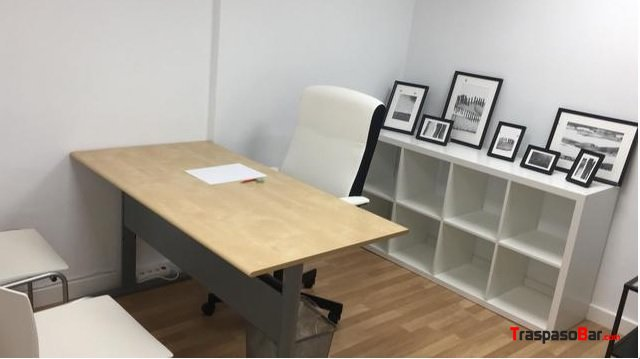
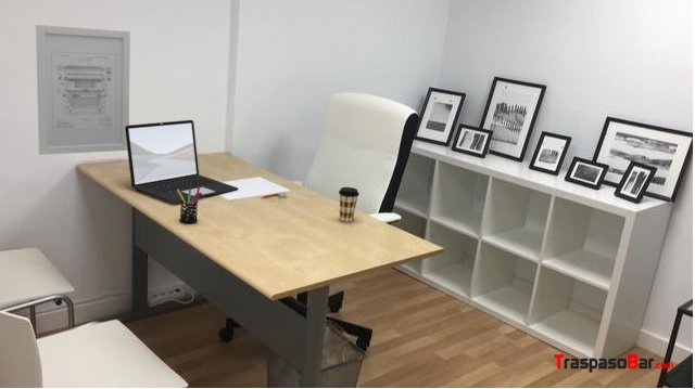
+ coffee cup [338,186,359,223]
+ pen holder [177,187,202,224]
+ wall art [35,24,131,156]
+ laptop [125,119,239,204]
